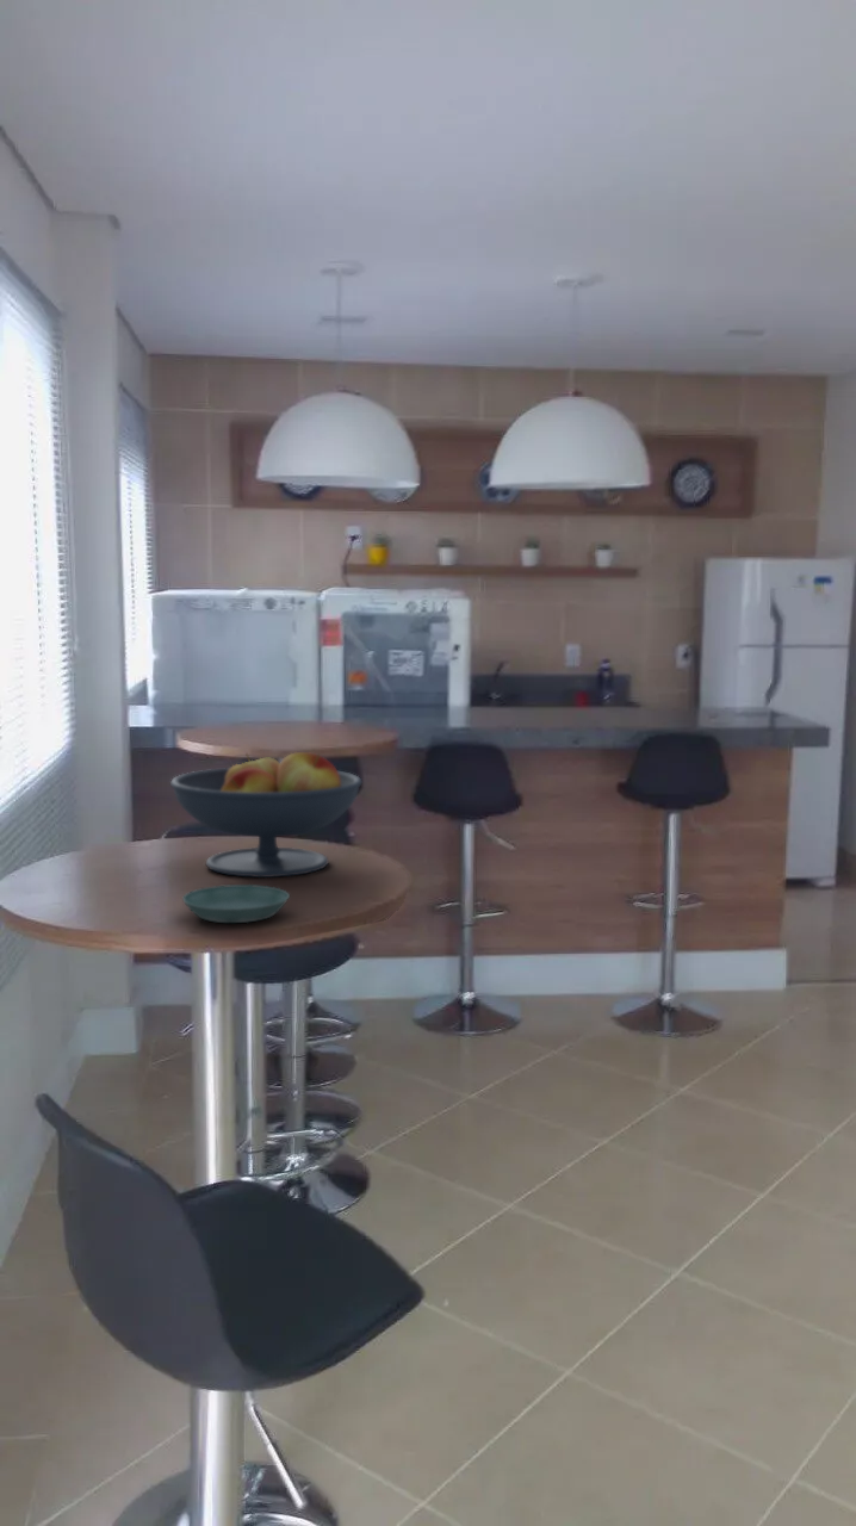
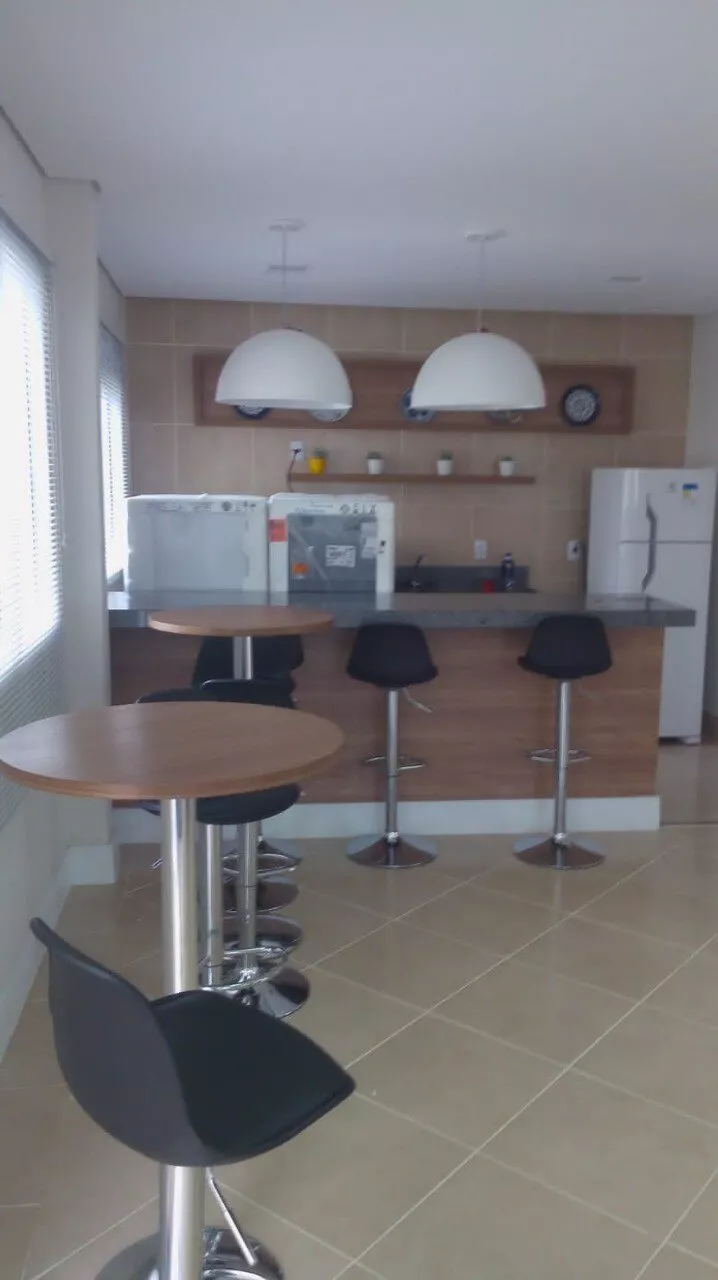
- fruit bowl [169,751,364,879]
- saucer [181,883,291,924]
